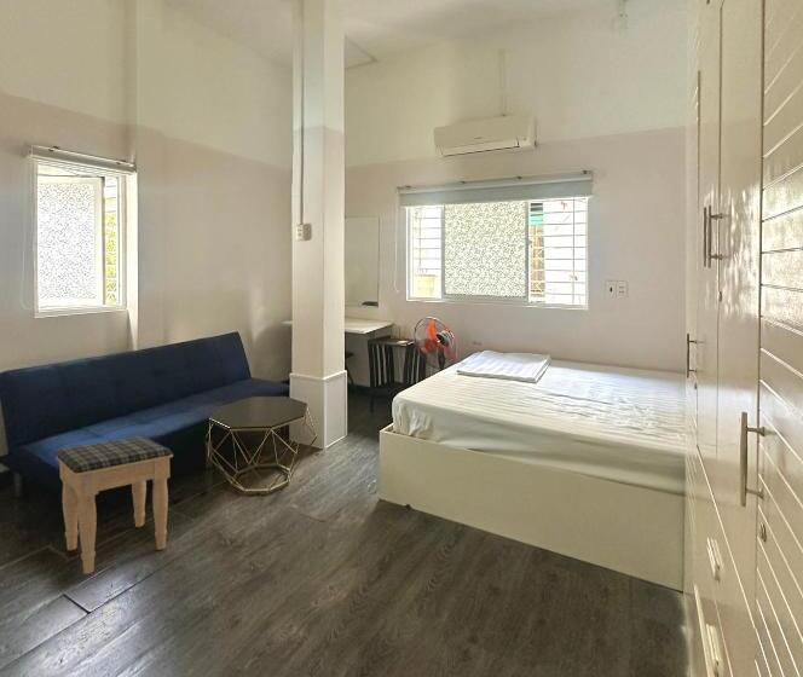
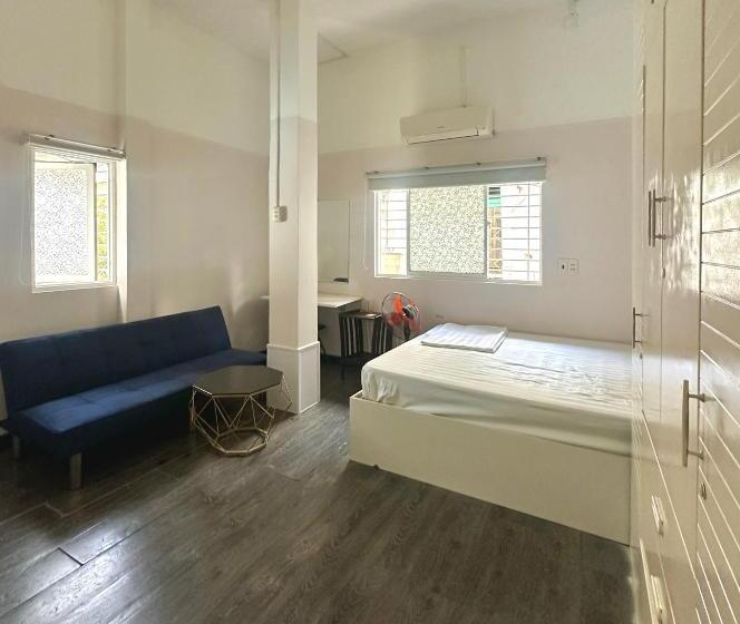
- footstool [54,435,174,575]
